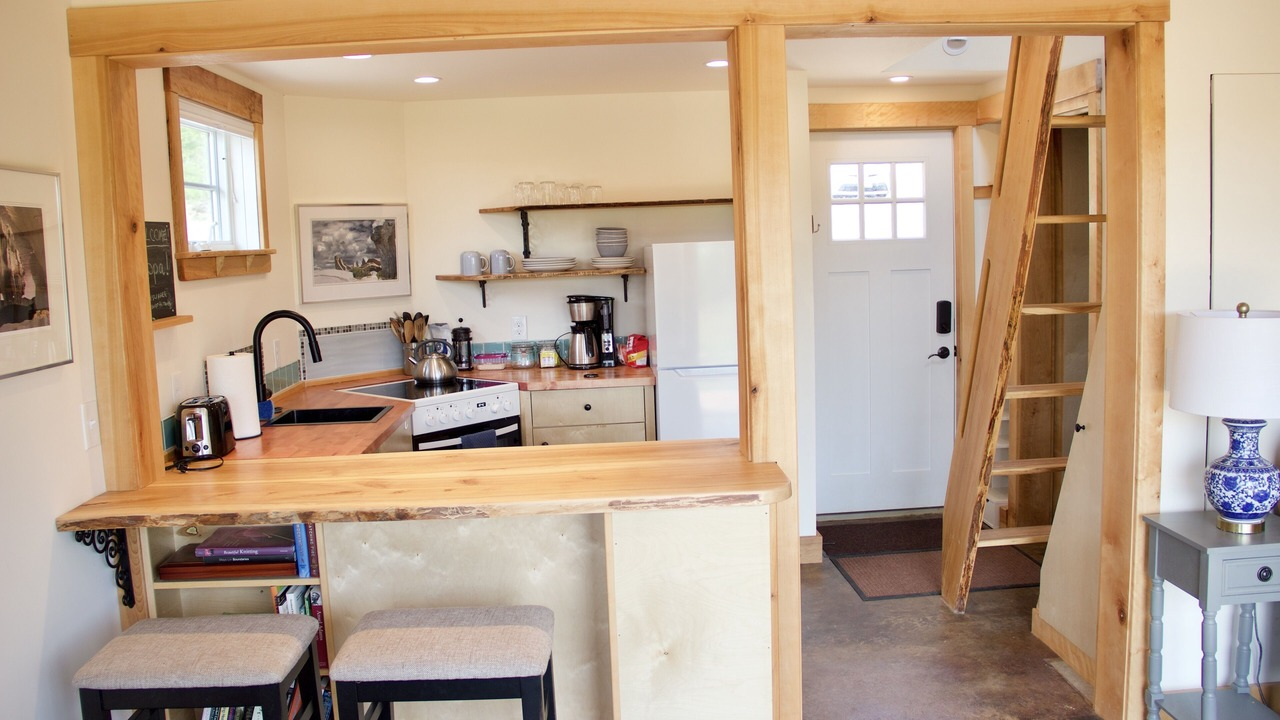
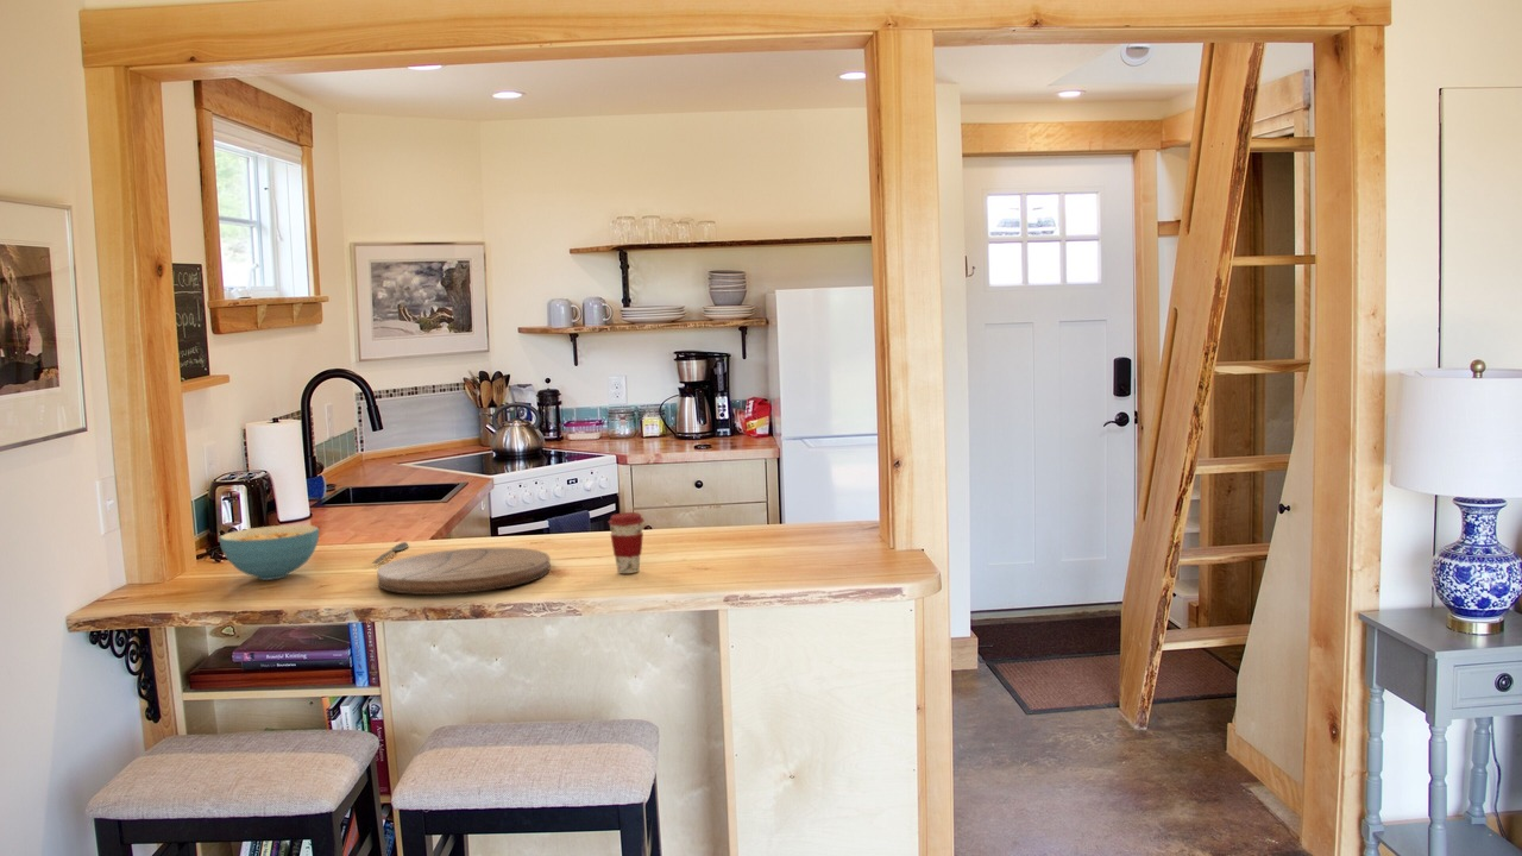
+ cereal bowl [218,524,320,581]
+ cutting board [376,547,552,596]
+ spoon [372,541,409,565]
+ coffee cup [608,511,646,574]
